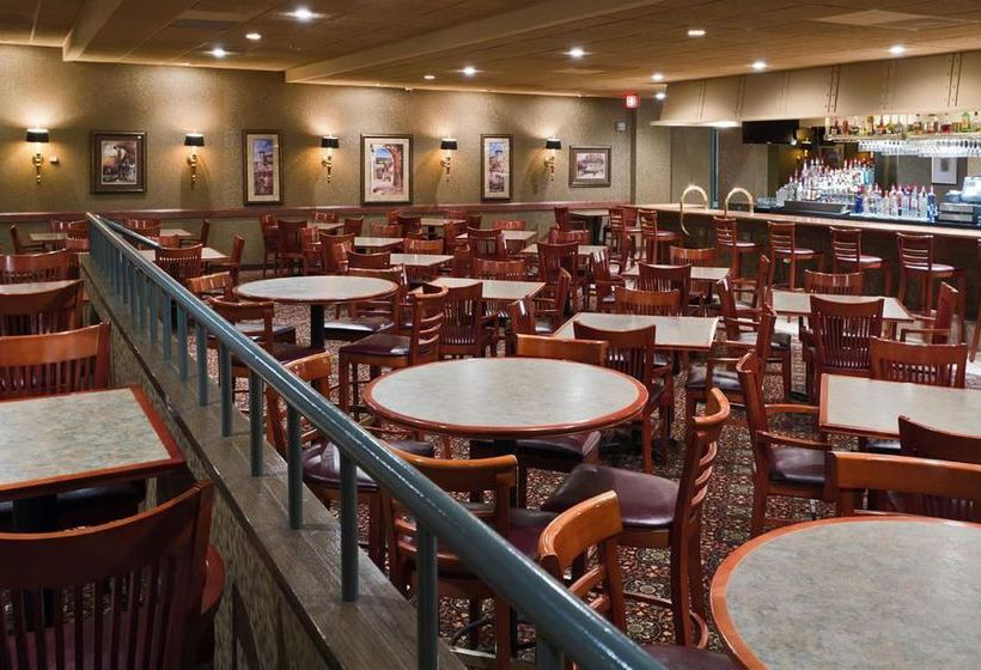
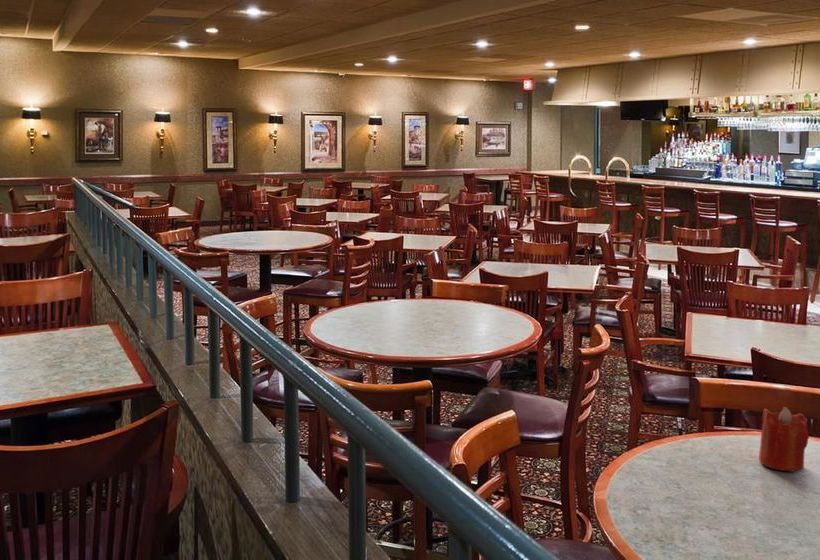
+ candle [758,406,810,473]
